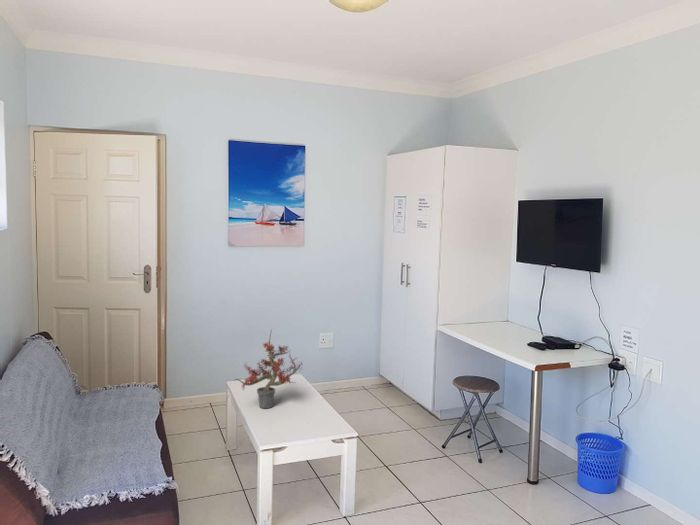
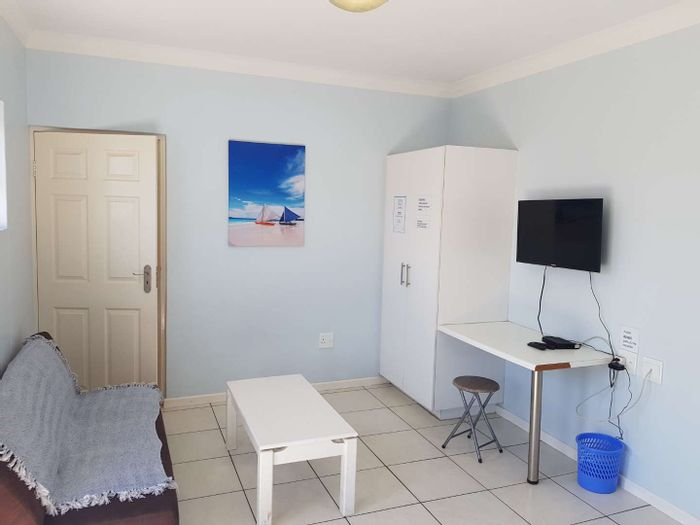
- potted plant [234,329,304,409]
